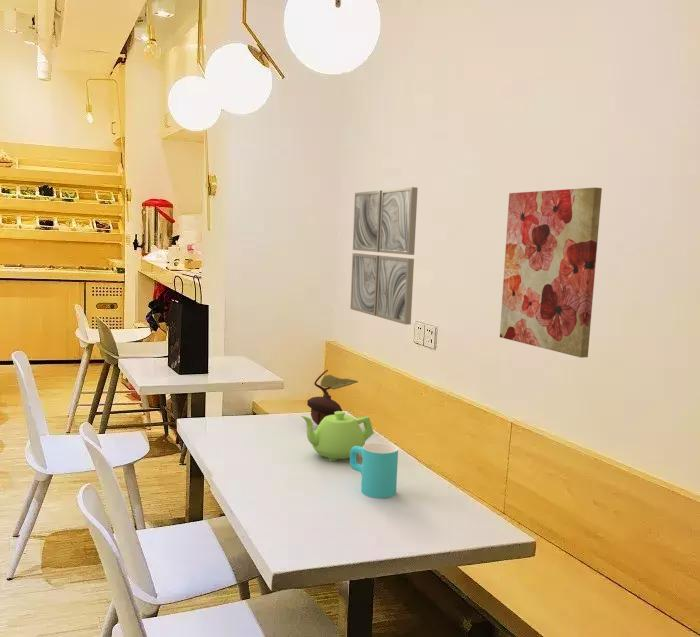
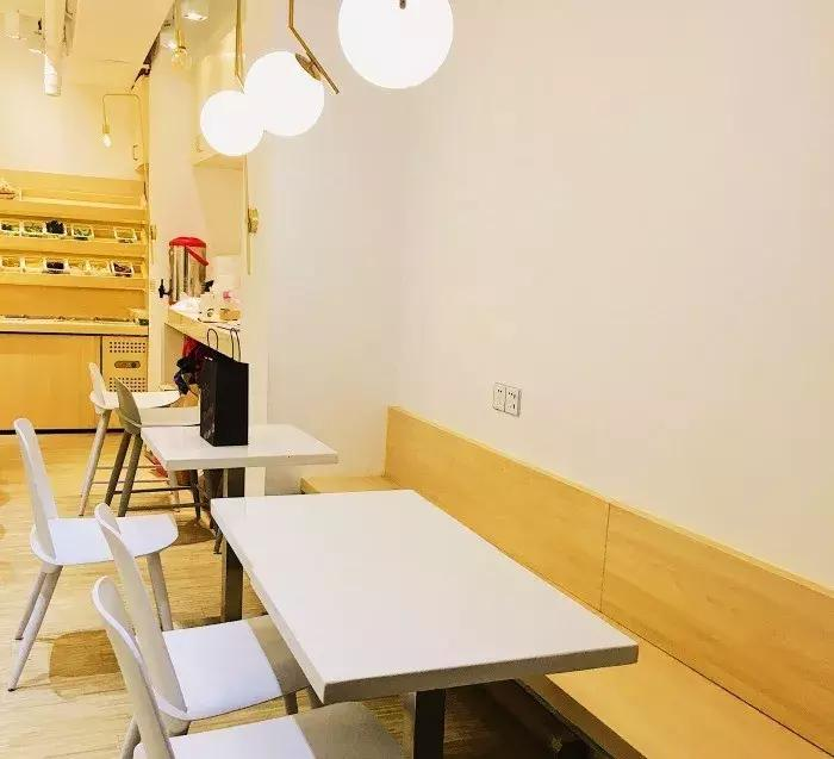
- wall art [349,186,419,326]
- teapot [300,410,375,462]
- cup [349,441,399,499]
- wall art [499,187,603,359]
- plant [306,369,359,426]
